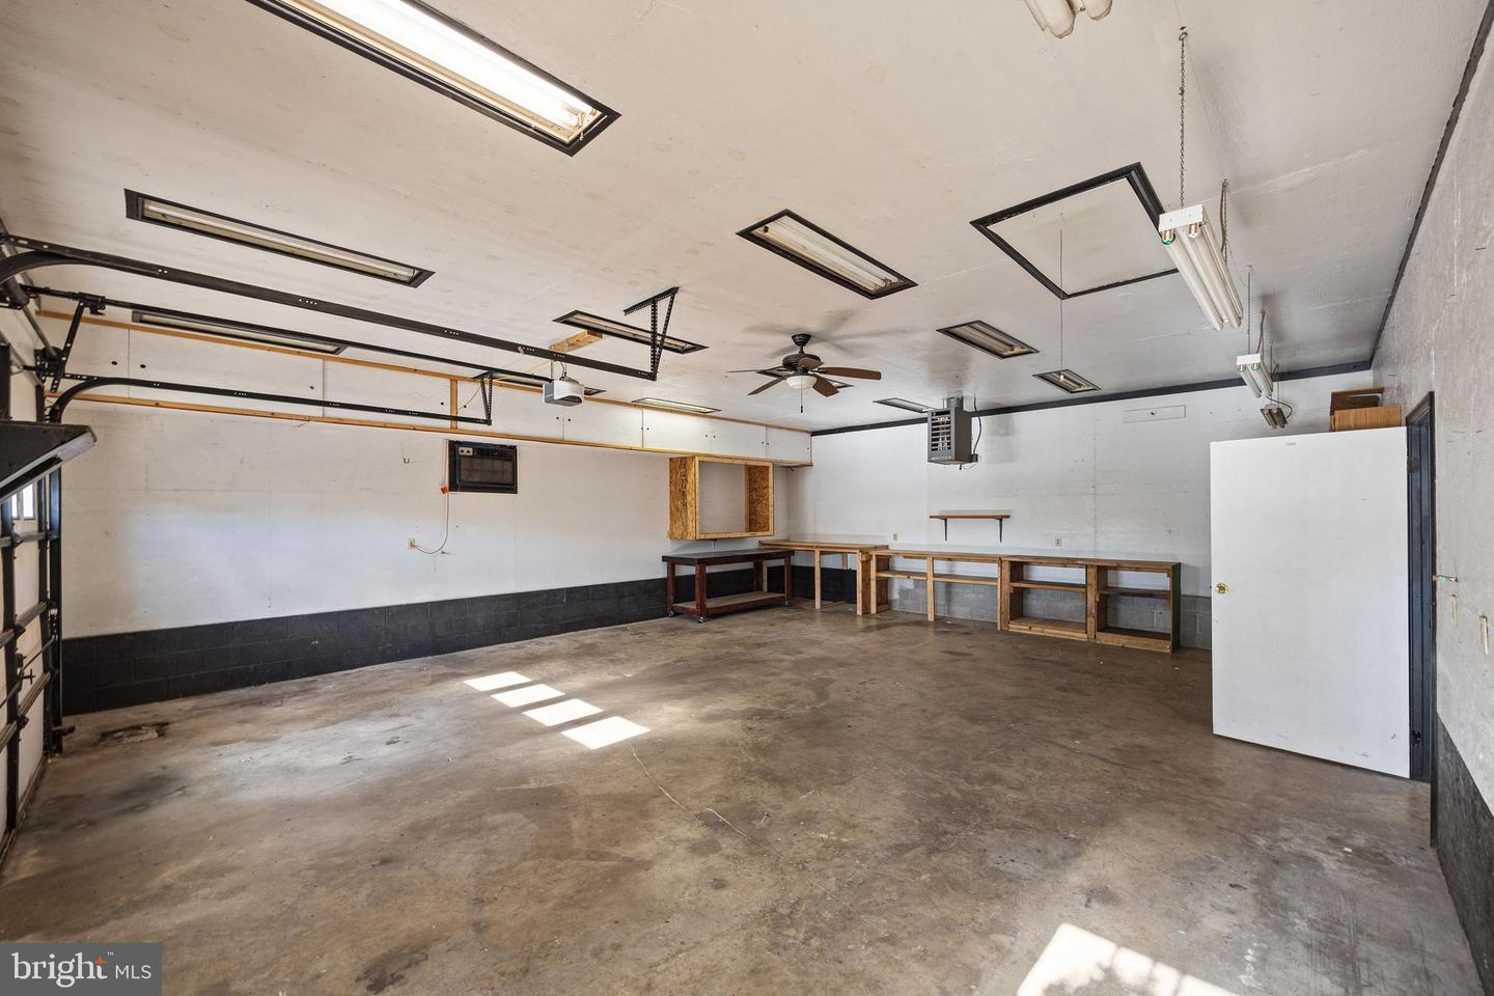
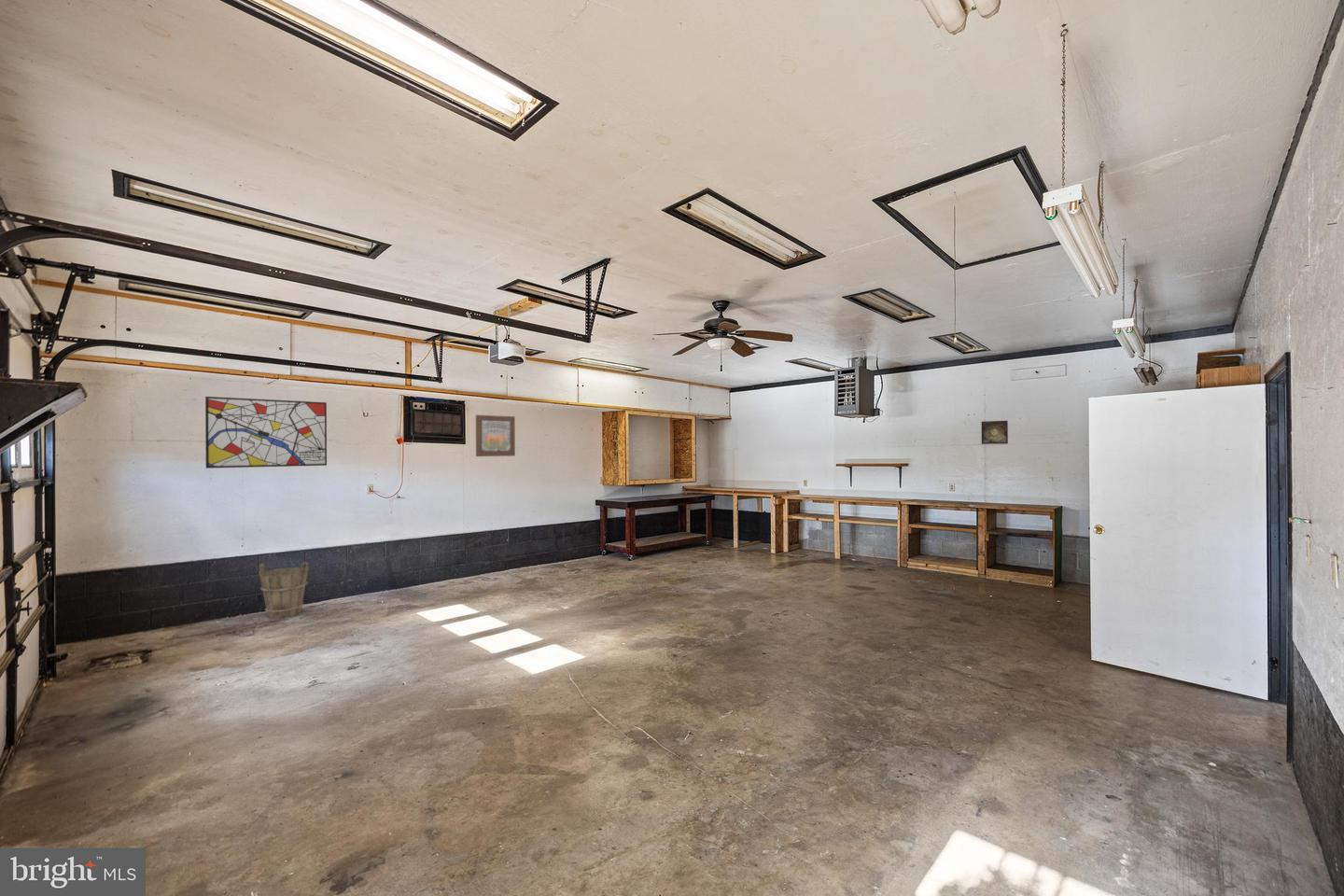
+ wall art [204,396,328,469]
+ wall art [475,414,516,457]
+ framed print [981,420,1009,445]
+ bucket [259,561,309,619]
